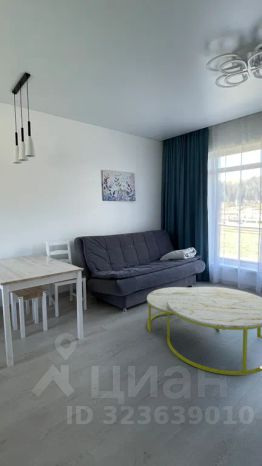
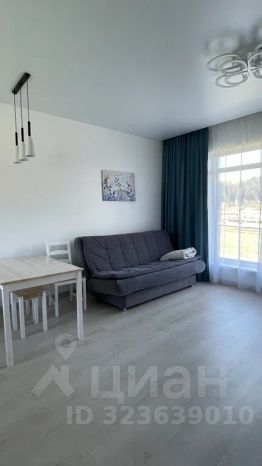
- coffee table [146,286,262,376]
